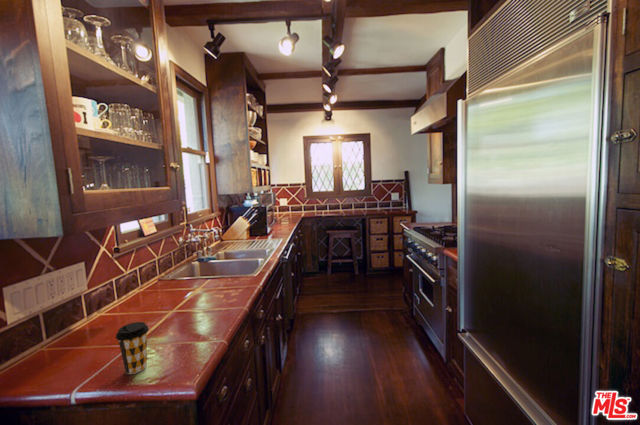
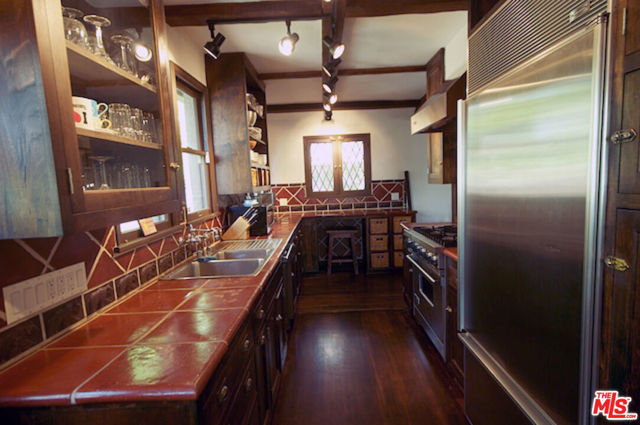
- coffee cup [115,321,150,375]
